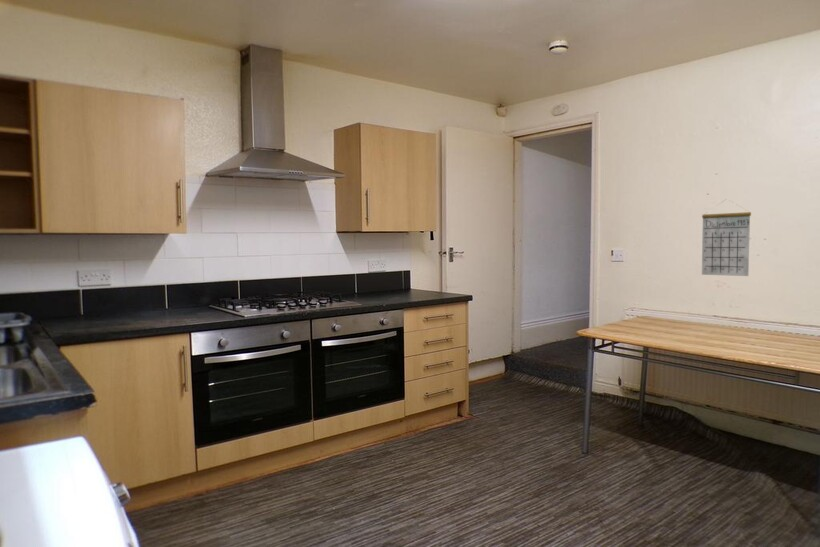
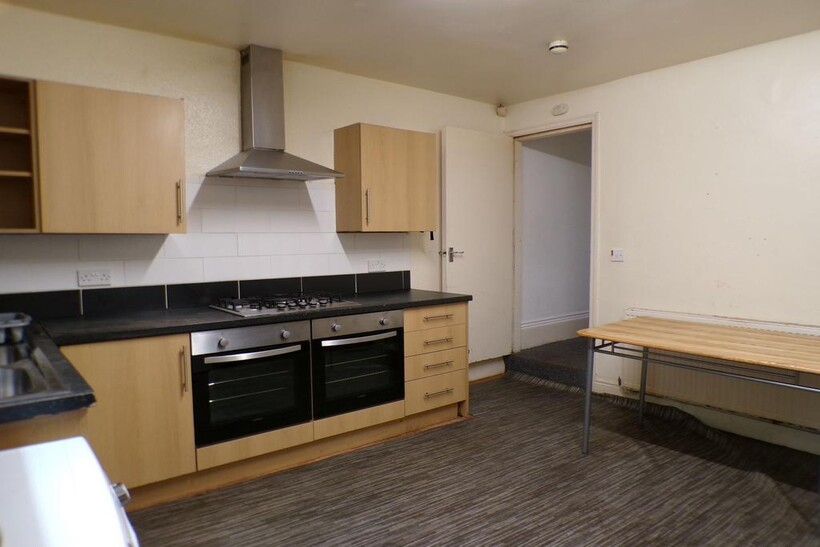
- calendar [701,199,752,277]
